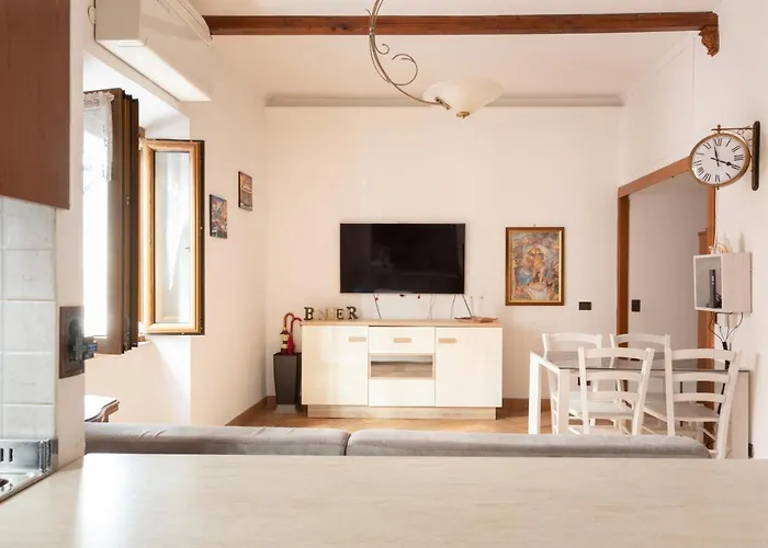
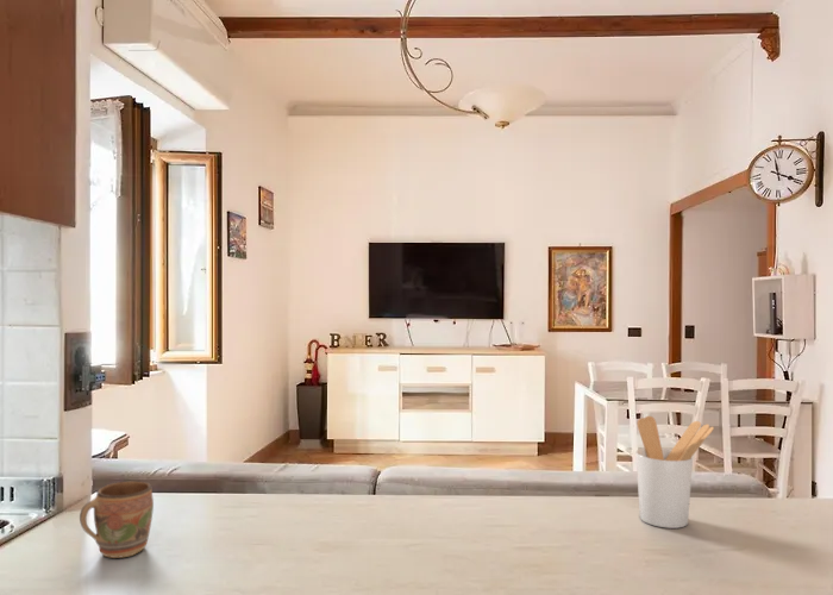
+ mug [79,480,155,559]
+ utensil holder [634,415,715,530]
